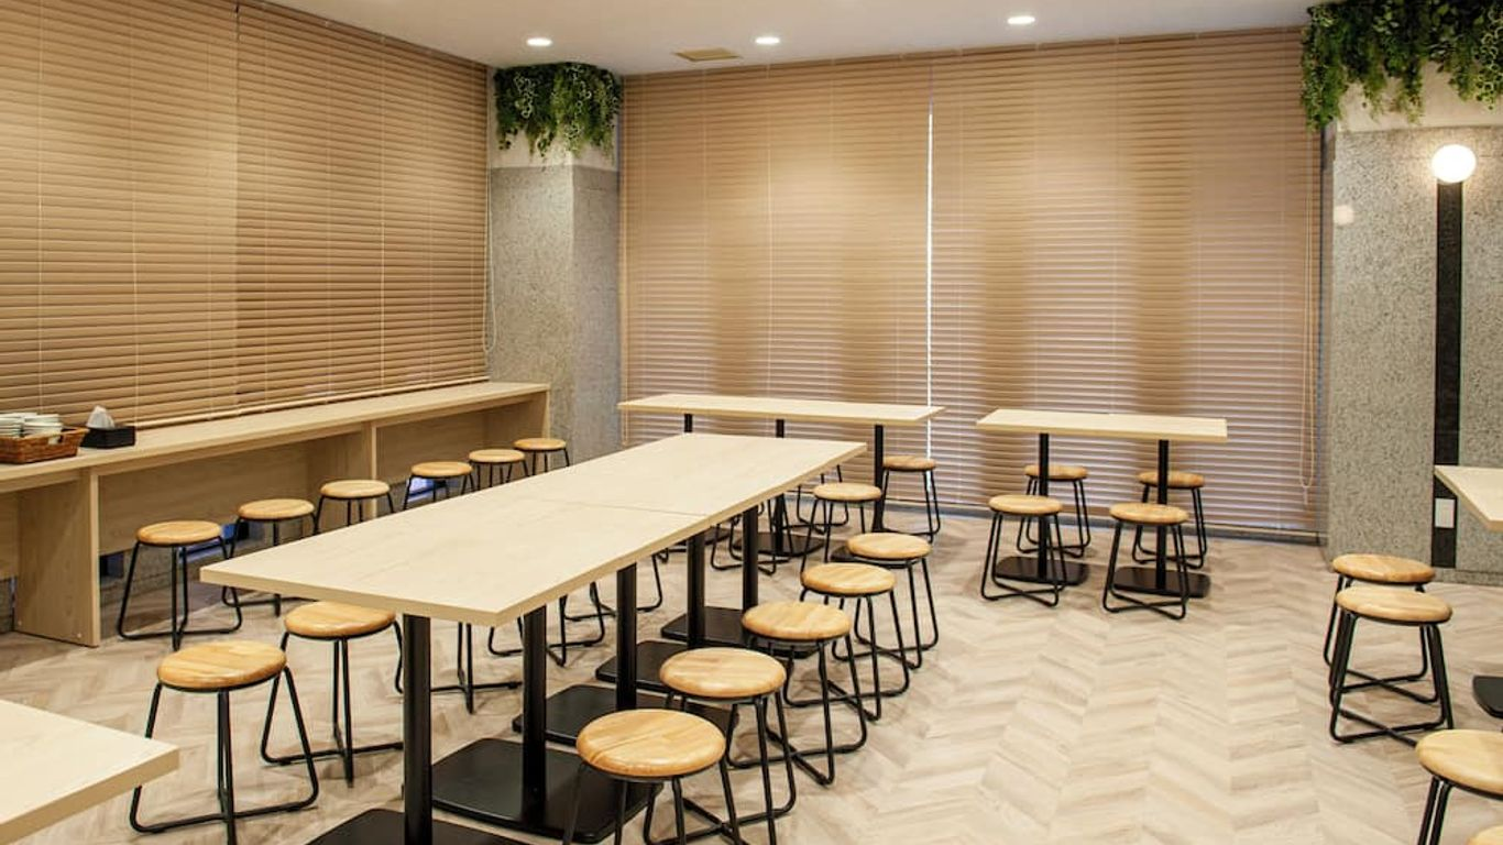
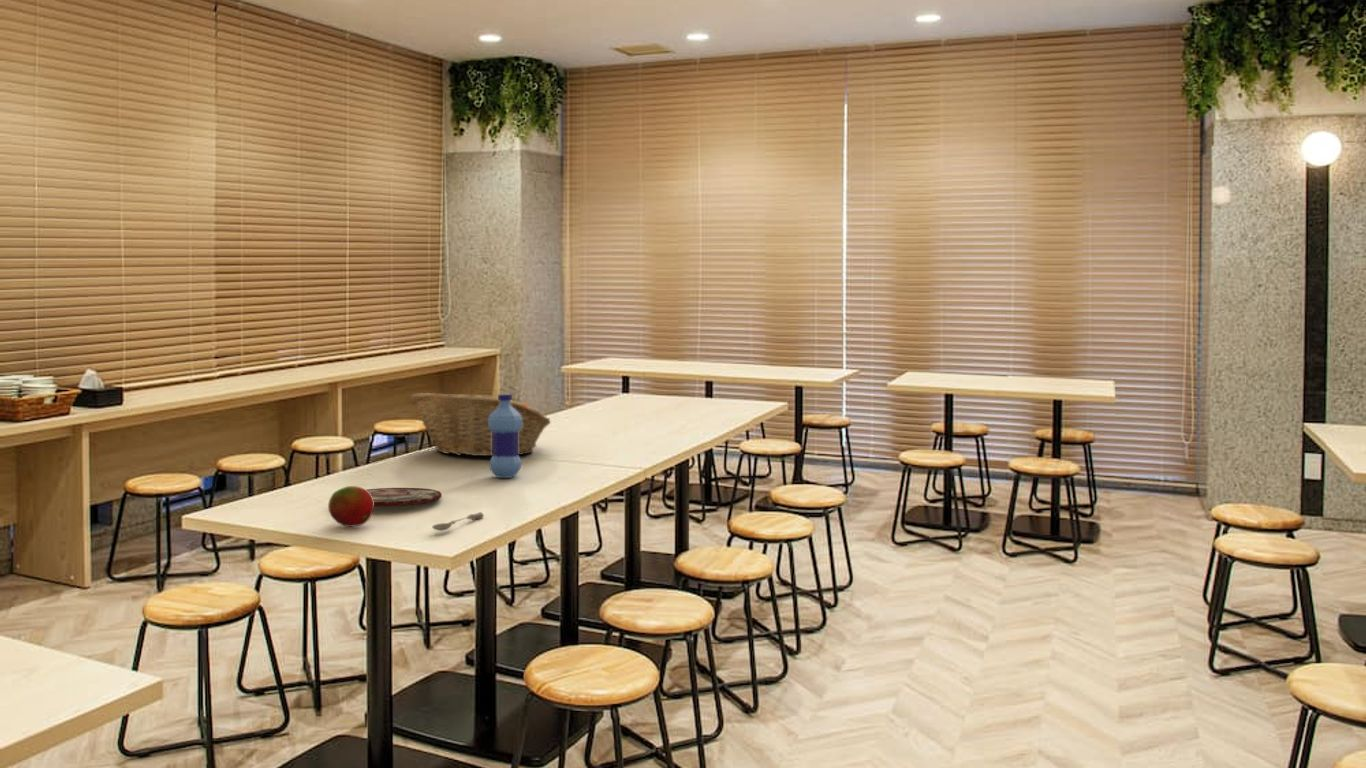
+ plate [366,487,443,507]
+ fruit [327,485,375,528]
+ soupspoon [431,511,485,532]
+ water bottle [488,393,522,479]
+ fruit basket [409,392,552,457]
